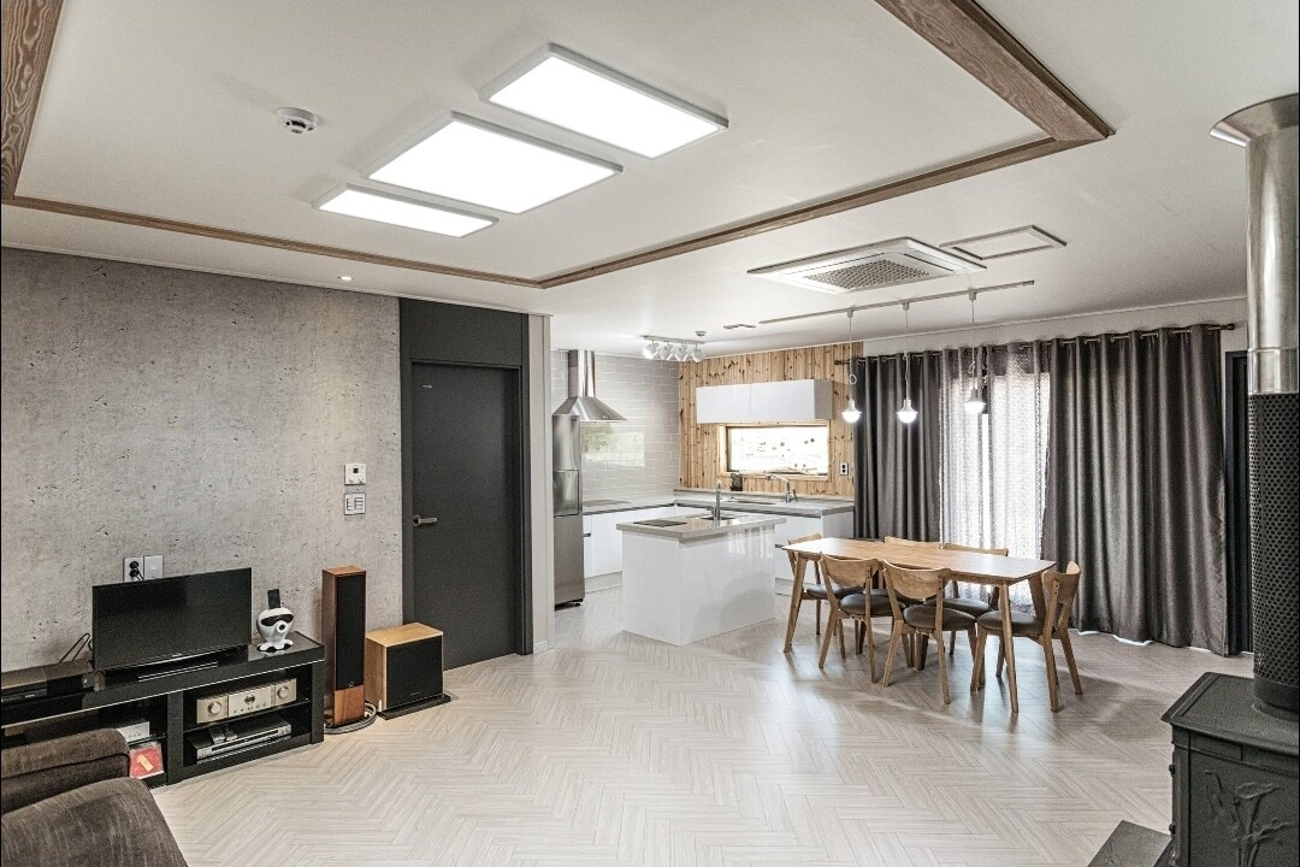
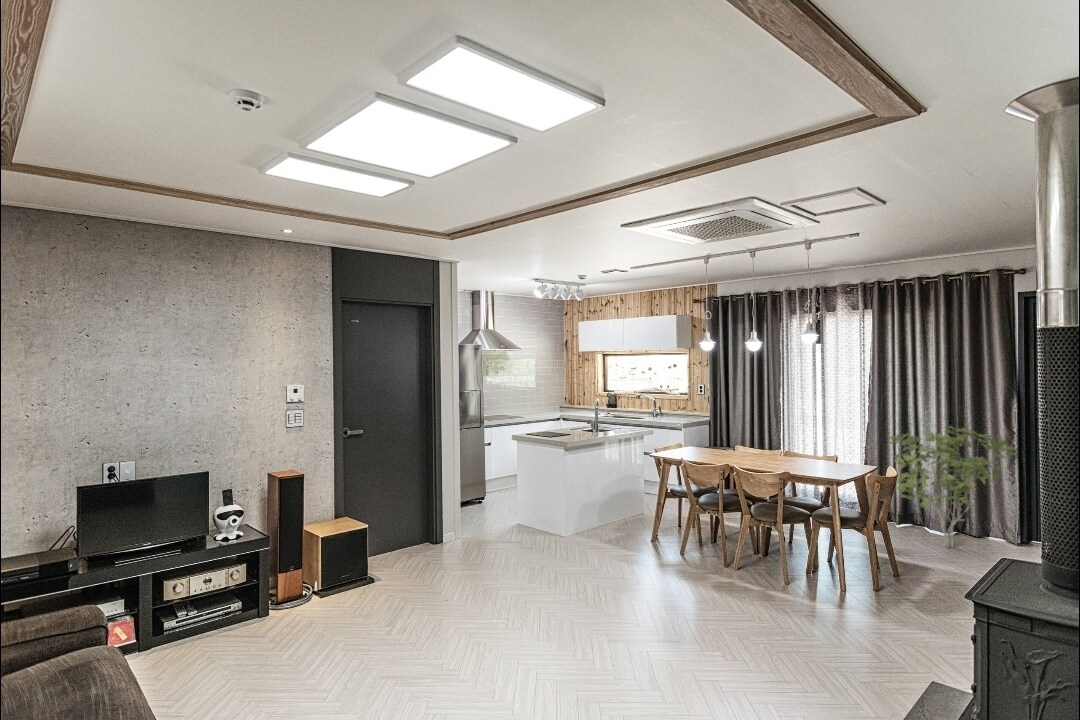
+ shrub [888,425,1019,549]
